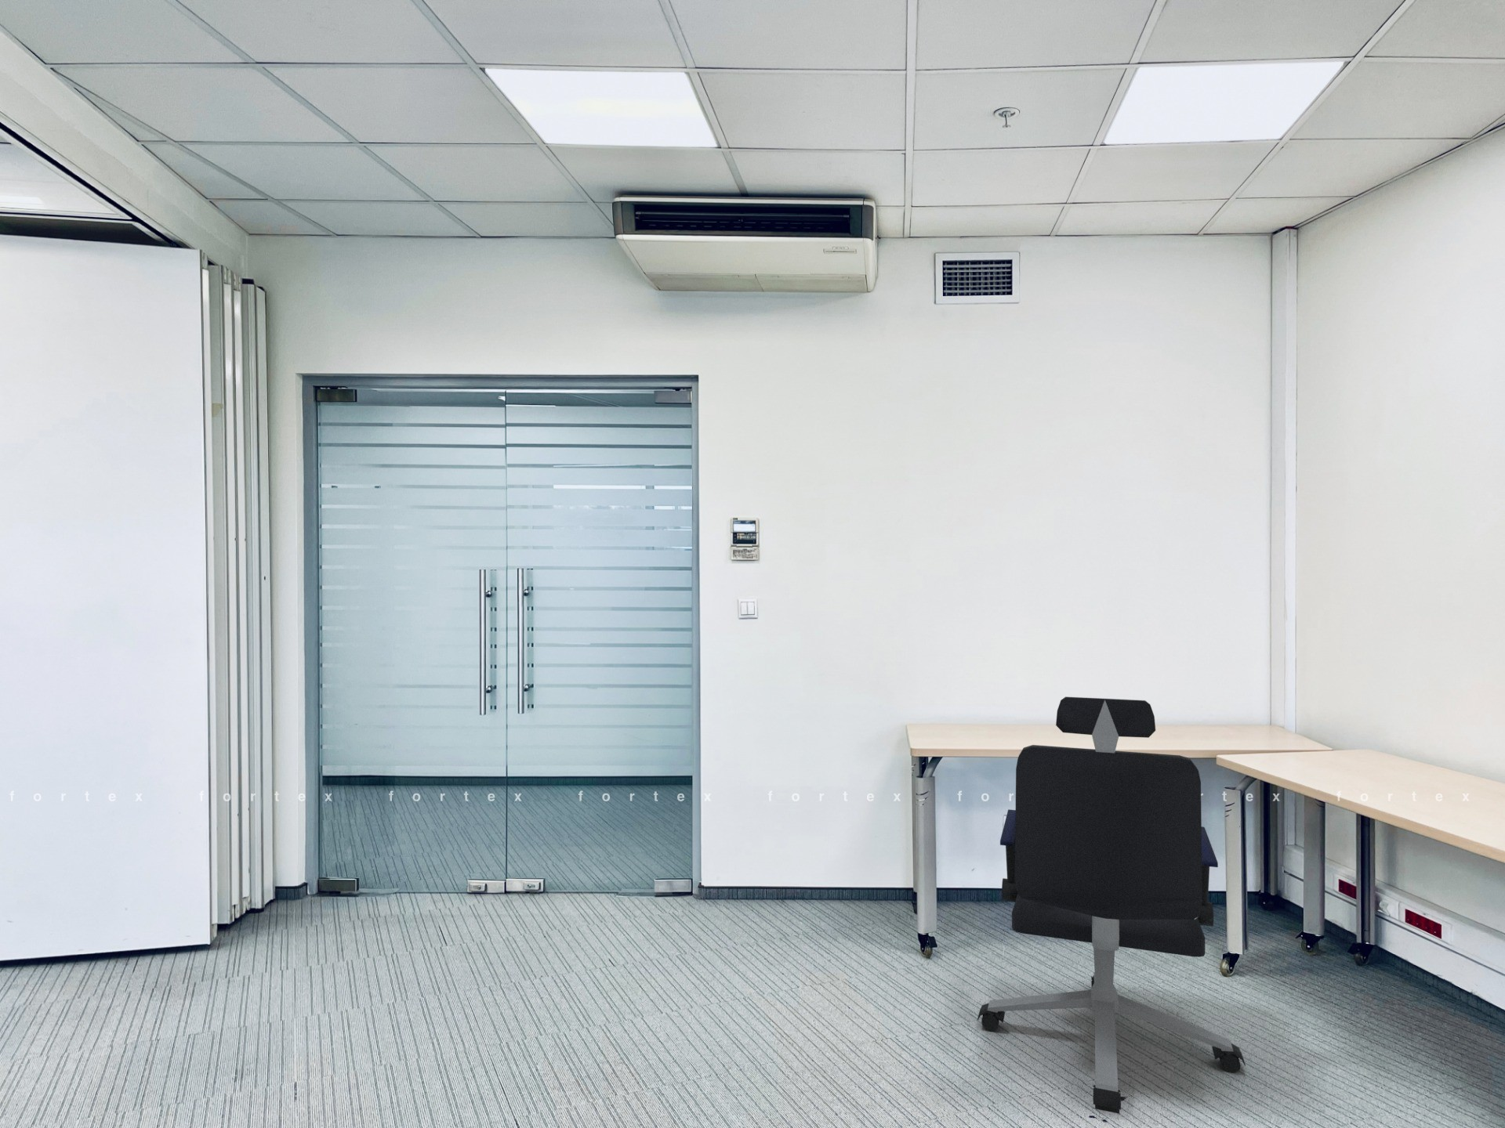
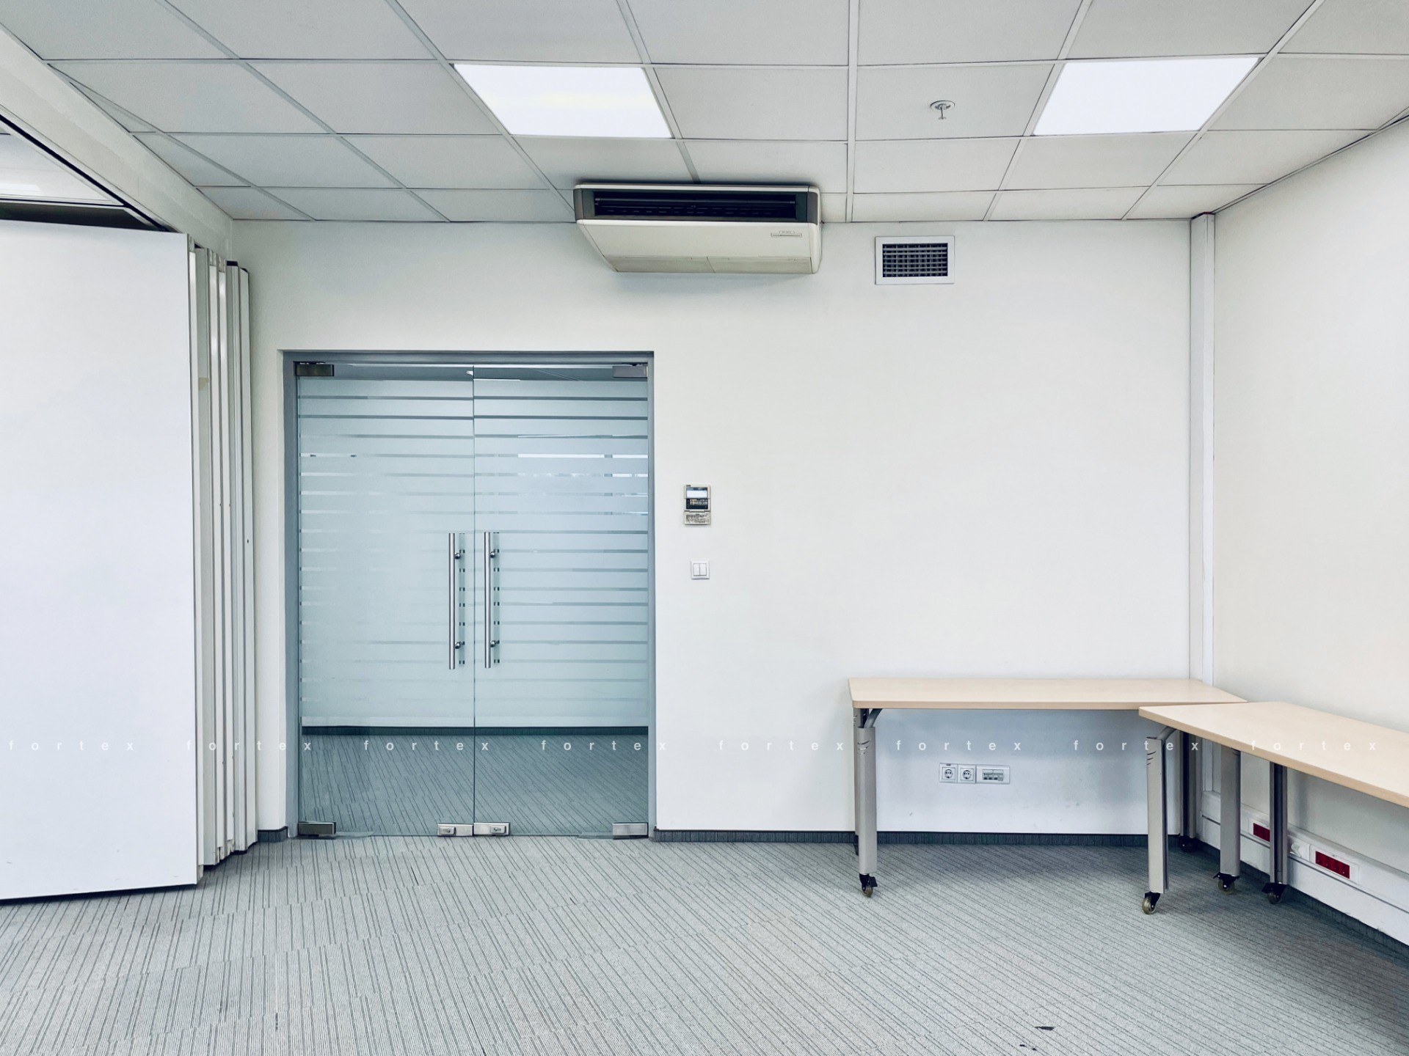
- office chair [976,696,1247,1115]
